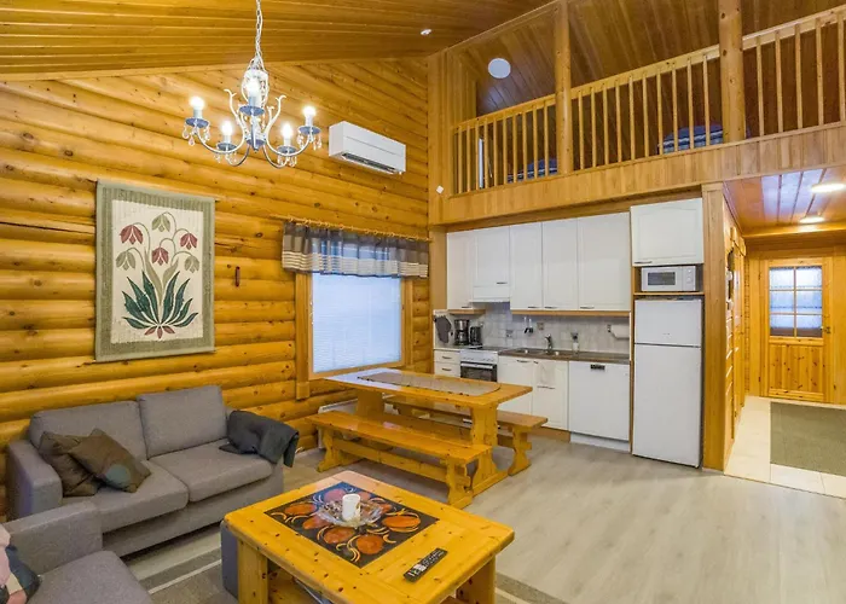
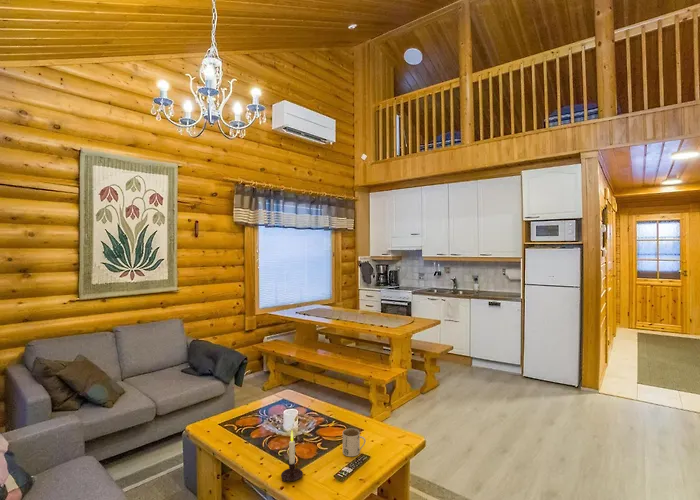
+ mug [342,428,367,457]
+ candle [280,430,304,483]
